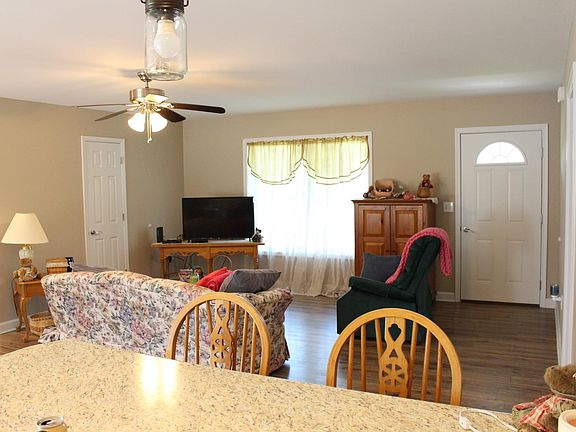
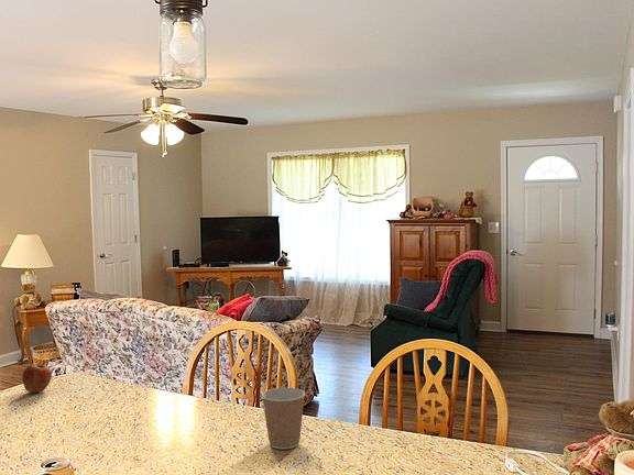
+ coffee cup [261,387,306,450]
+ apple [21,360,53,394]
